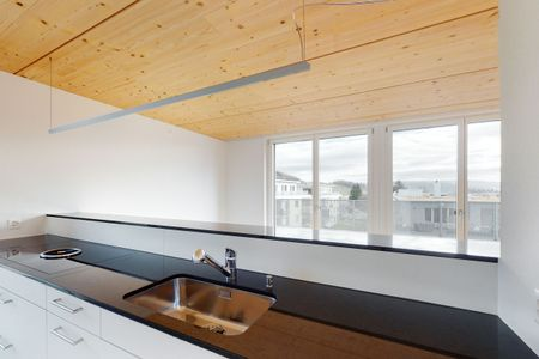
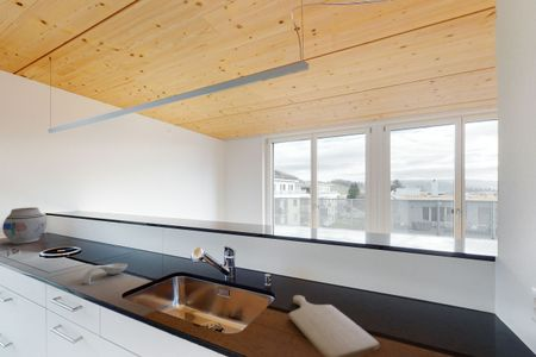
+ vase [1,206,48,245]
+ spoon rest [82,262,129,286]
+ chopping board [288,294,381,357]
